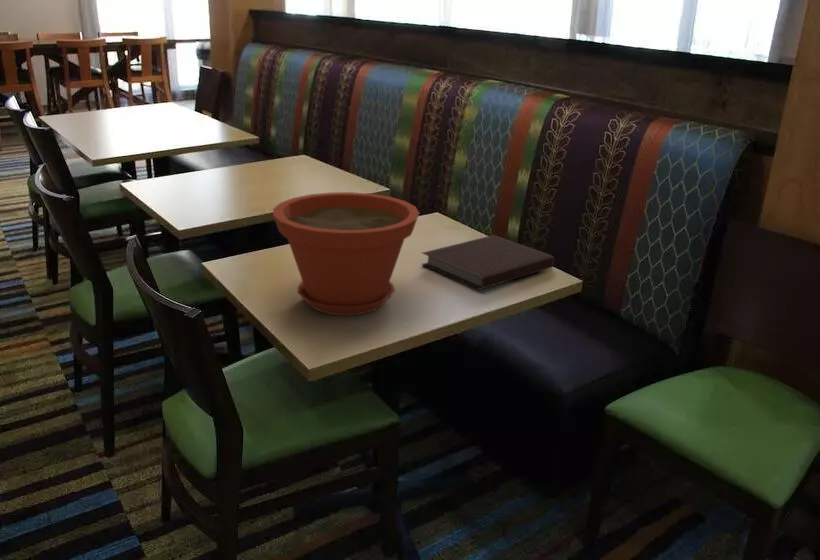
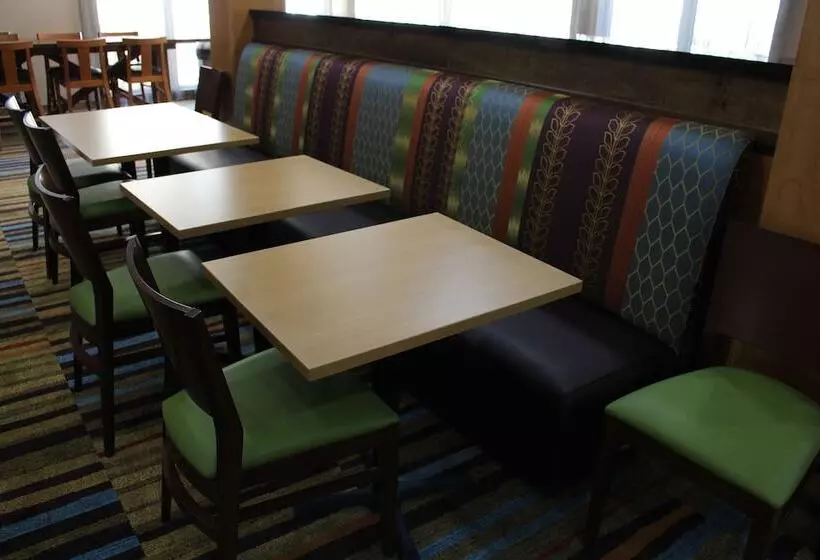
- notebook [420,234,556,290]
- plant pot [272,191,420,316]
